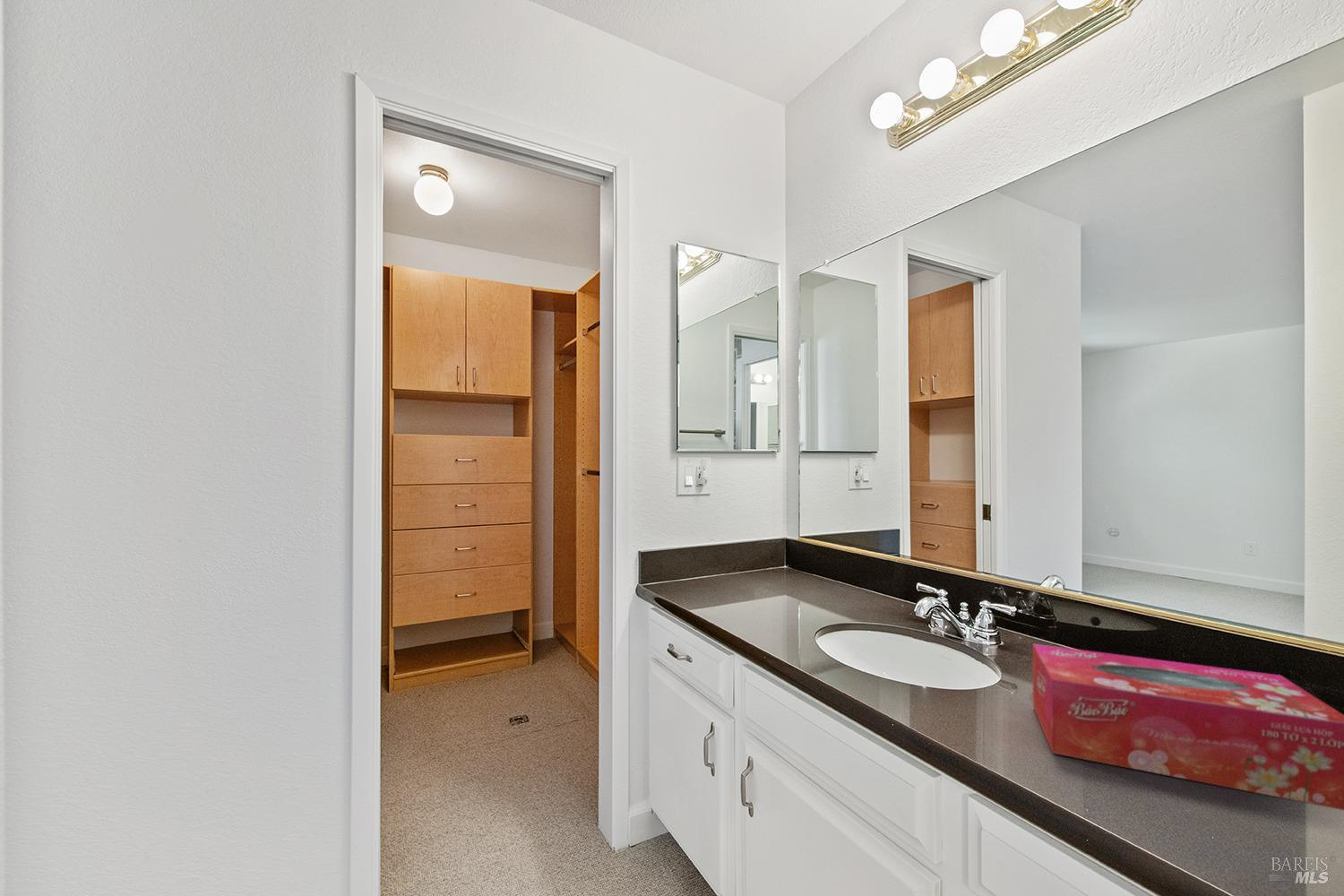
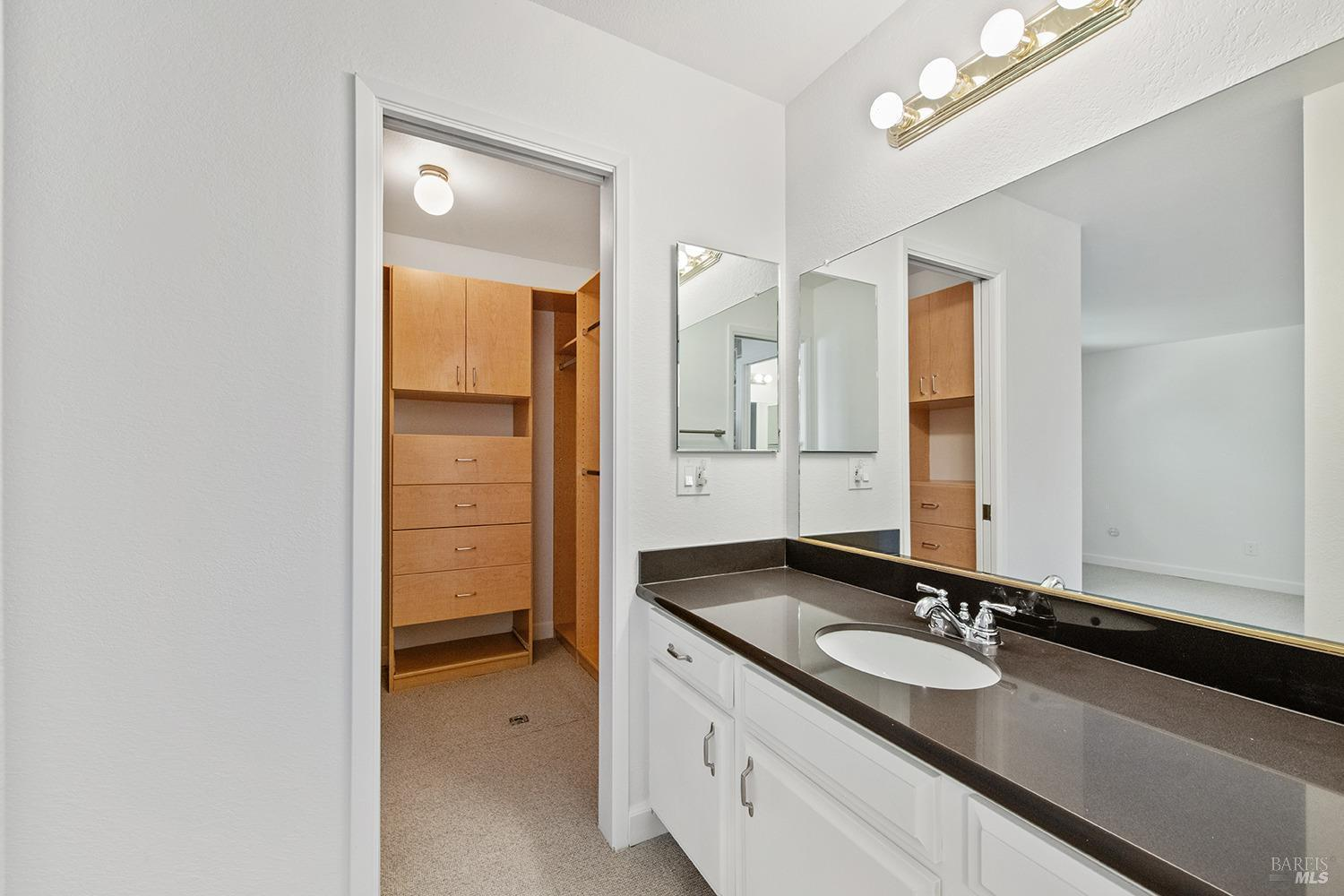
- tissue box [1032,643,1344,811]
